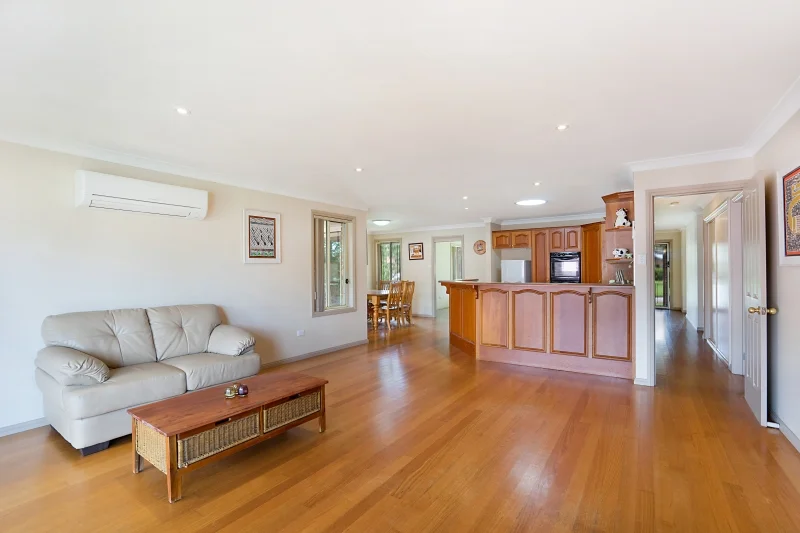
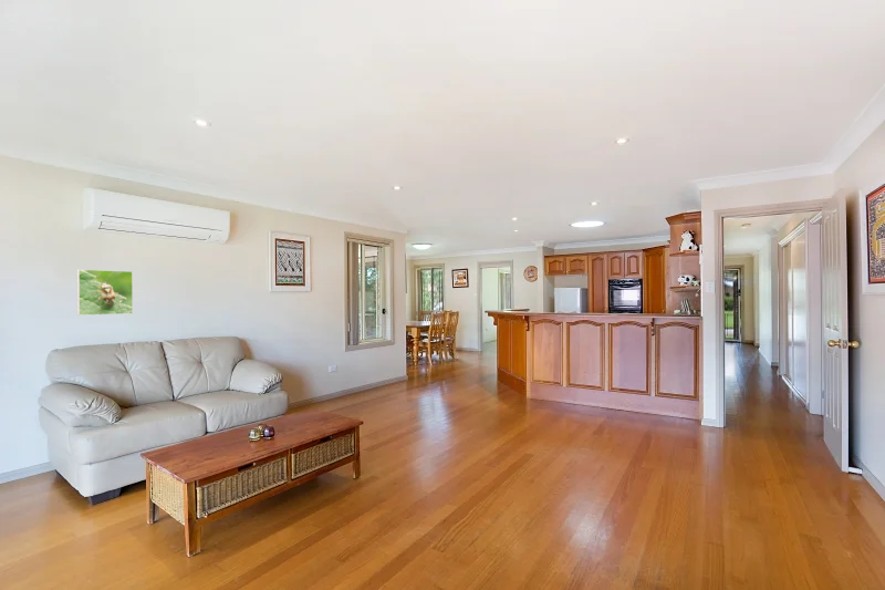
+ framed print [76,268,134,317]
